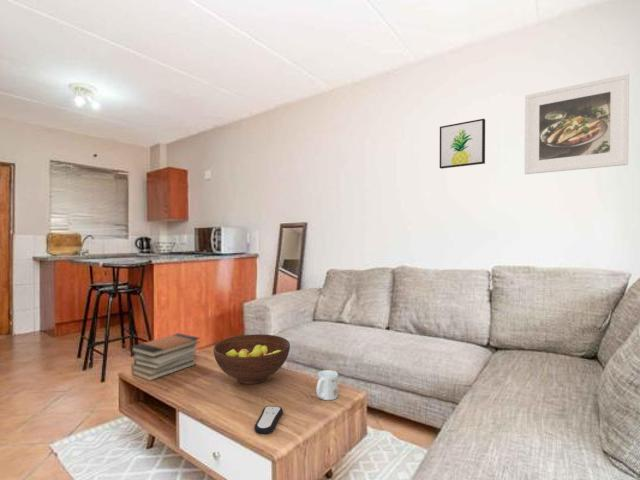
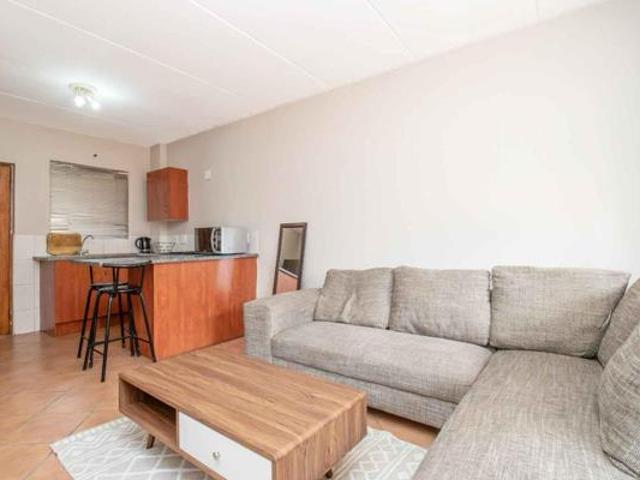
- remote control [253,405,284,435]
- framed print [523,73,630,175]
- mug [315,369,339,401]
- fruit bowl [213,333,291,385]
- book stack [130,332,201,382]
- wall art [439,118,486,170]
